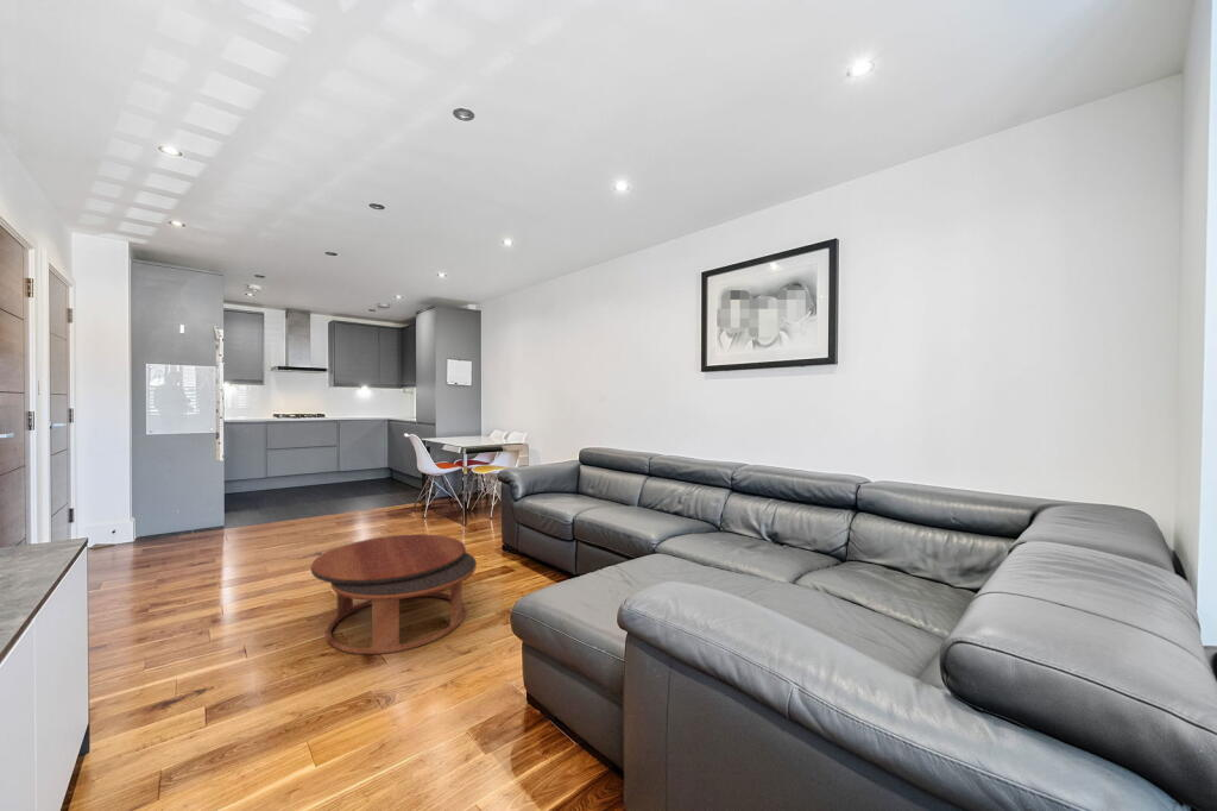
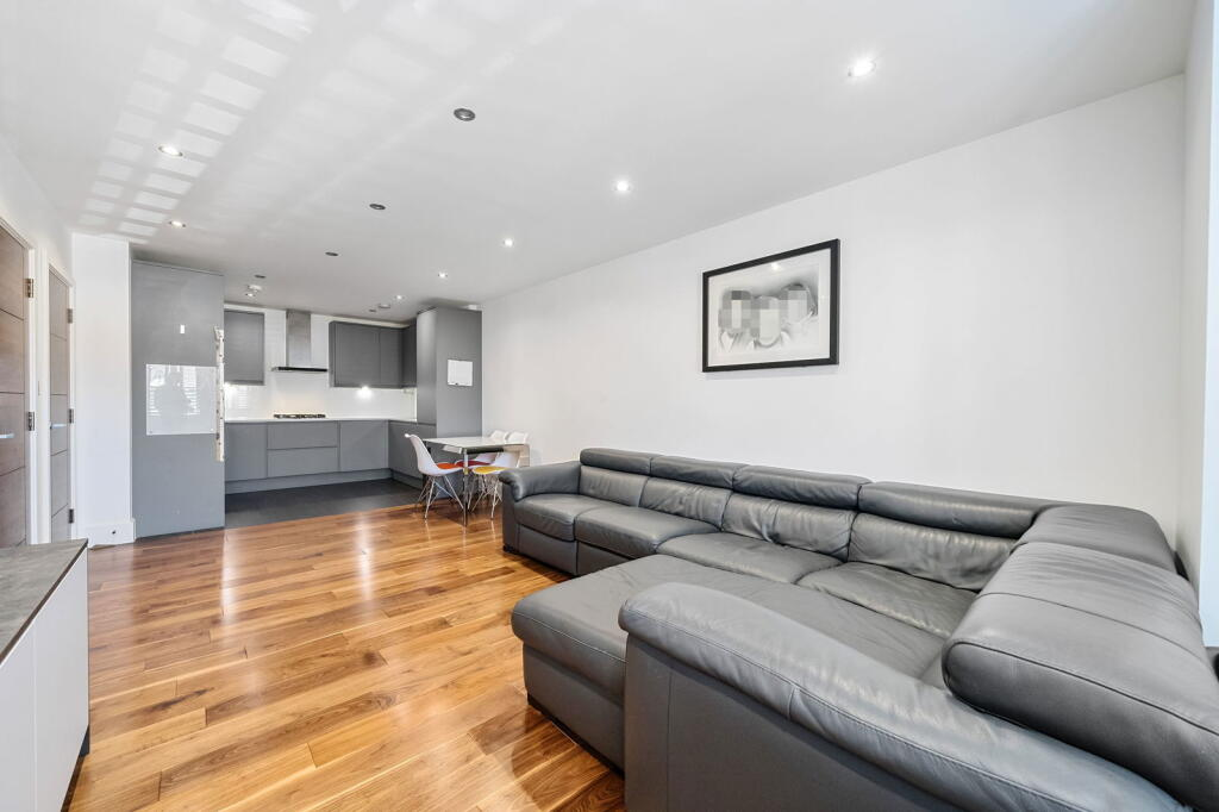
- coffee table [310,533,478,655]
